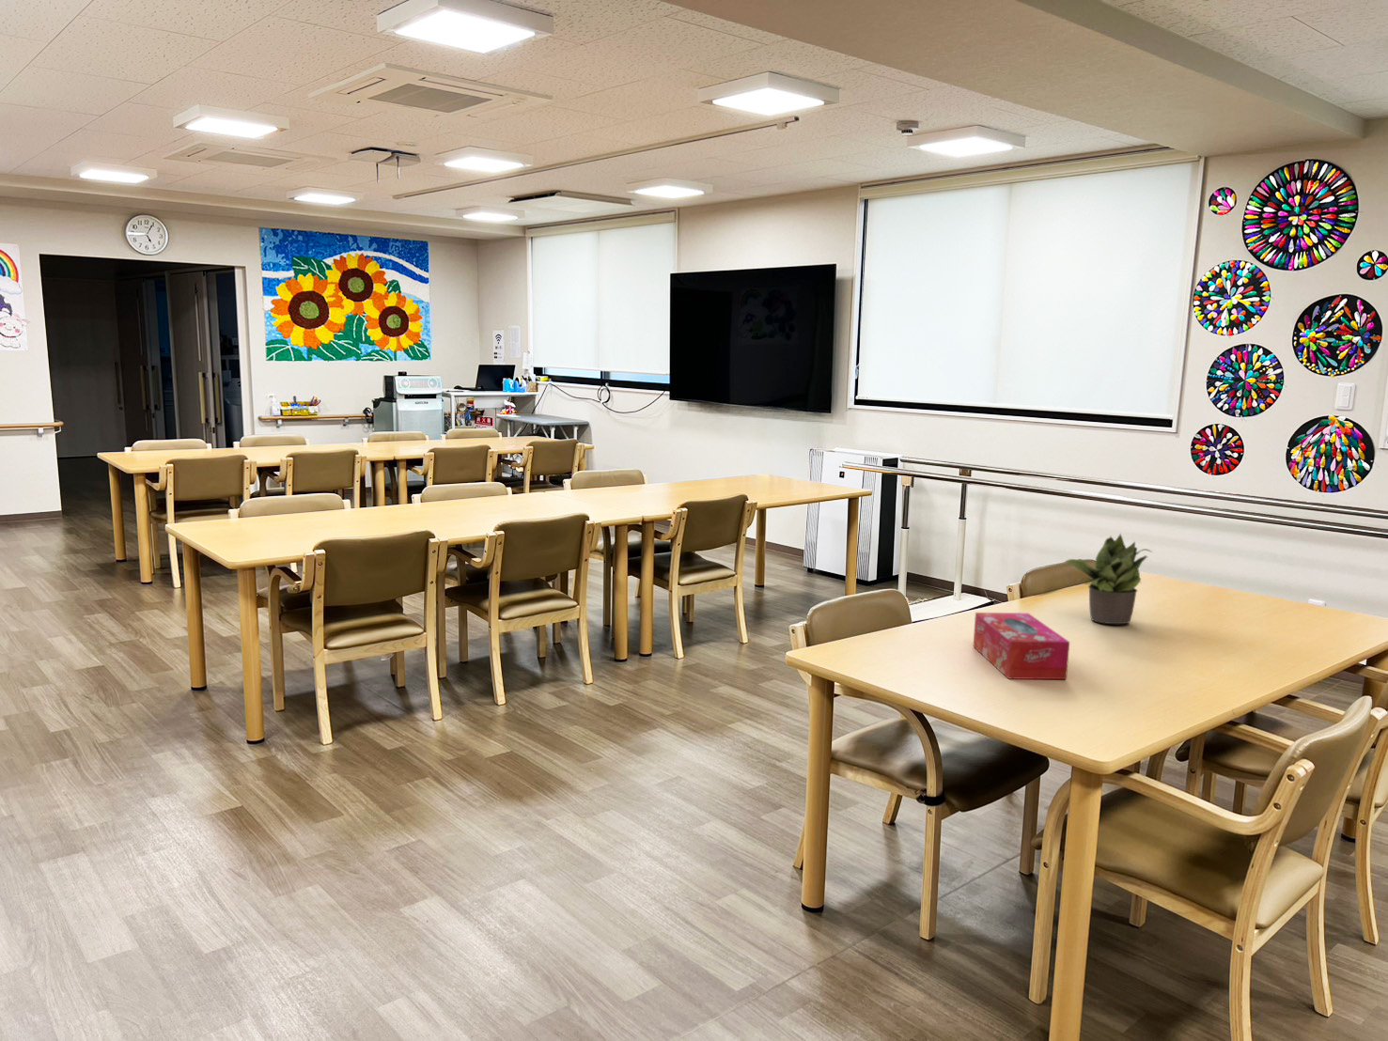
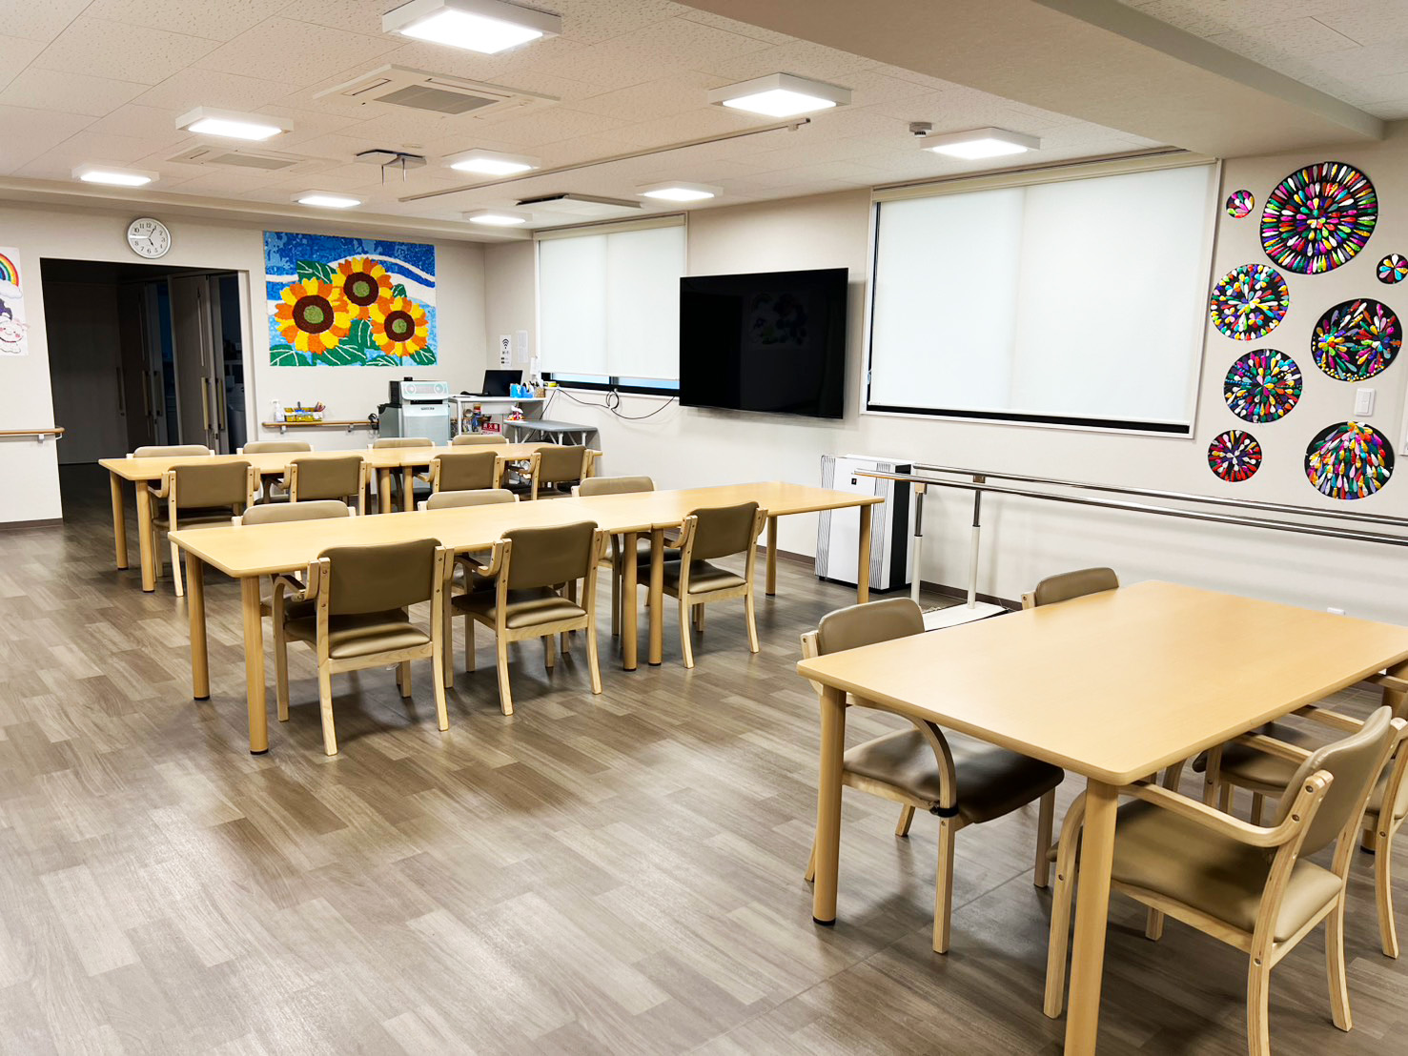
- tissue box [972,611,1071,680]
- potted plant [1064,533,1153,624]
